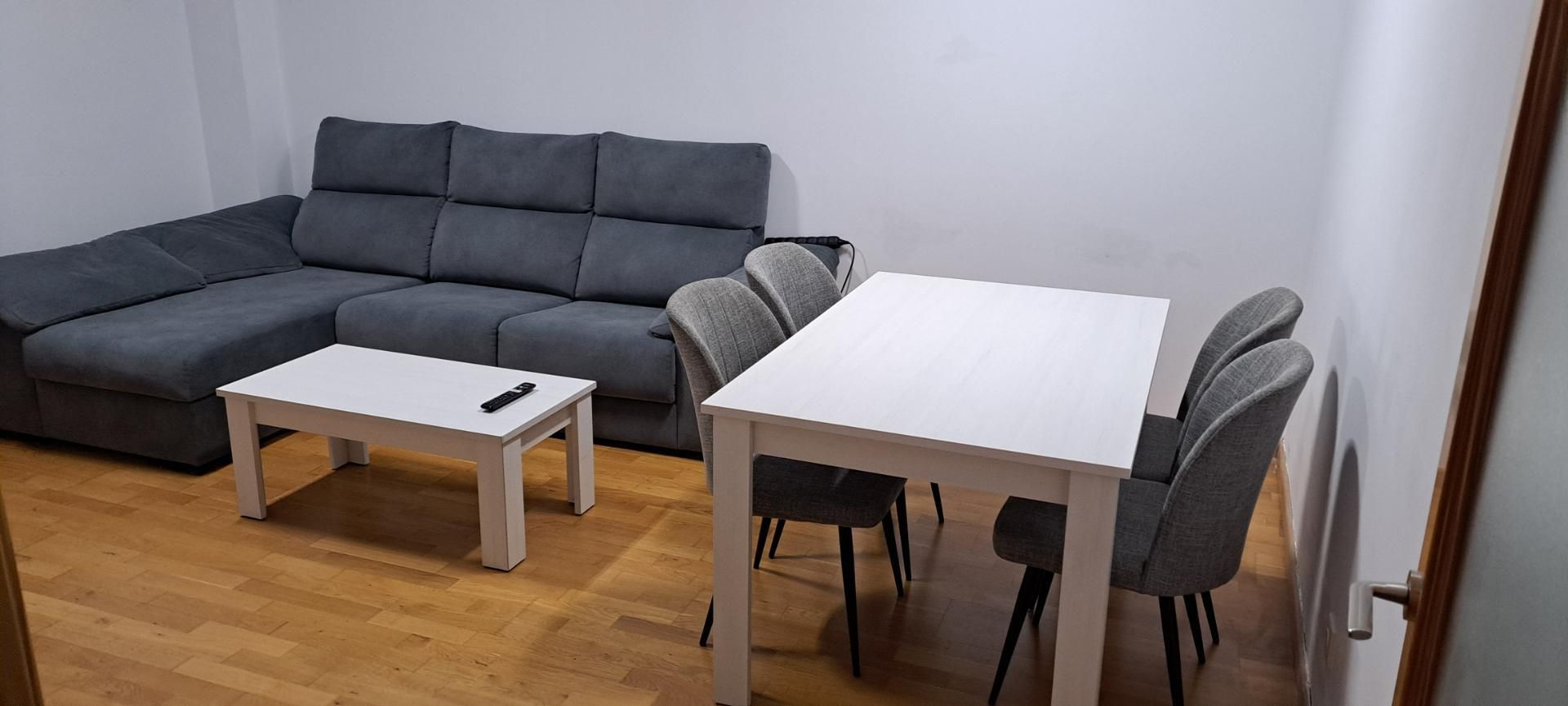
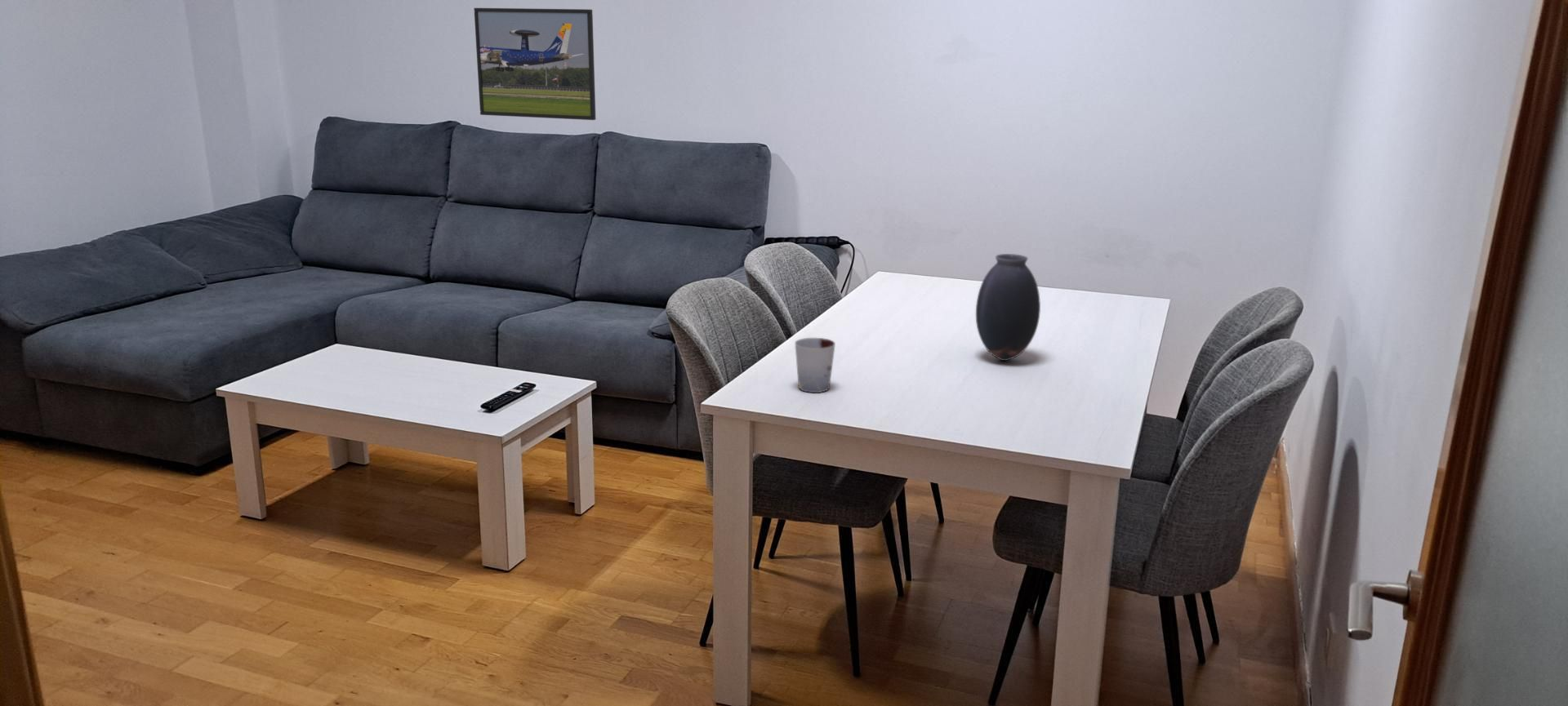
+ cup [794,337,836,393]
+ vase [975,253,1041,362]
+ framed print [473,7,597,121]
